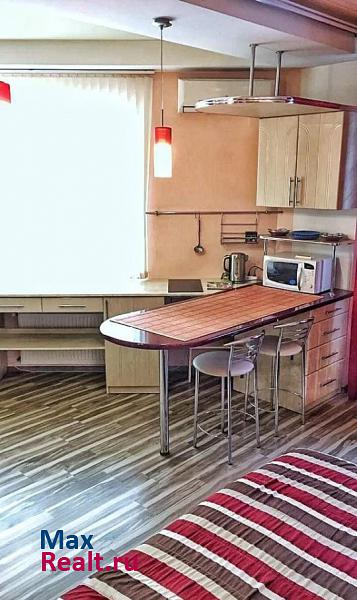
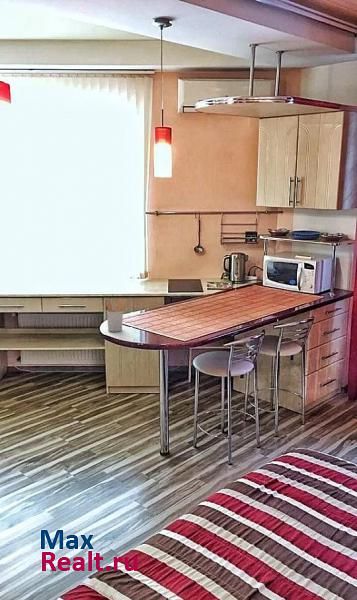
+ utensil holder [104,298,128,333]
